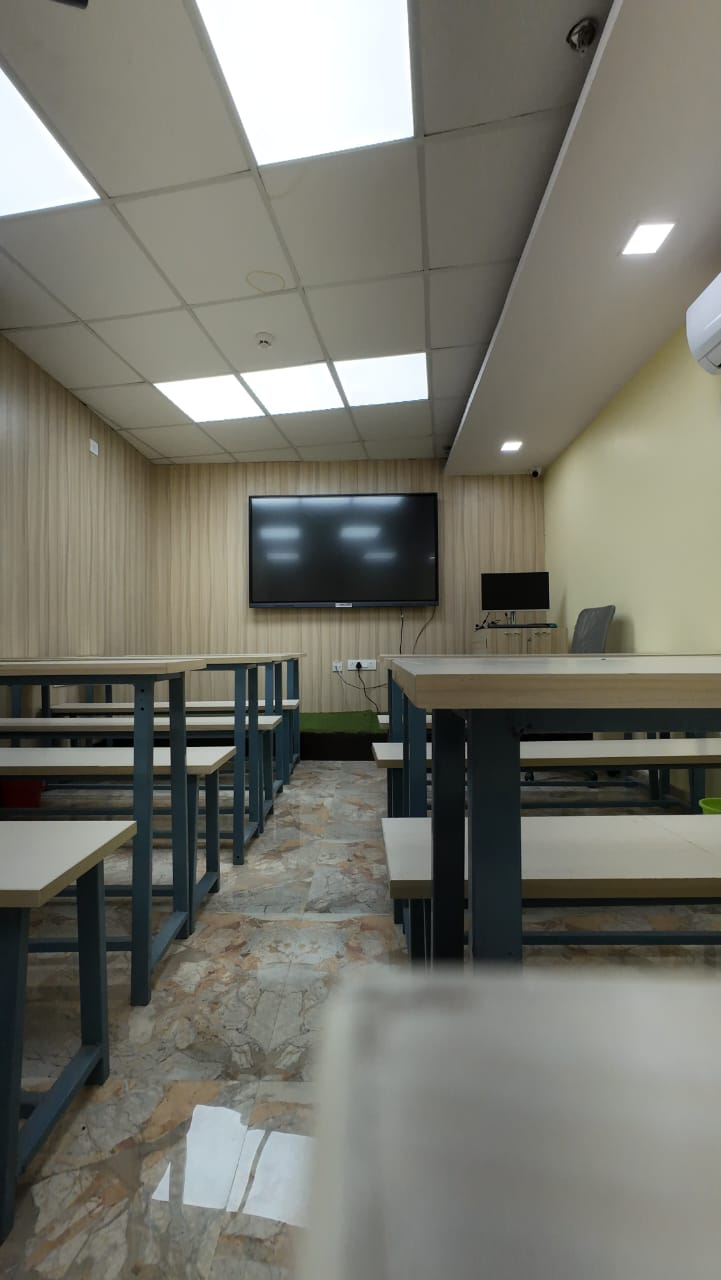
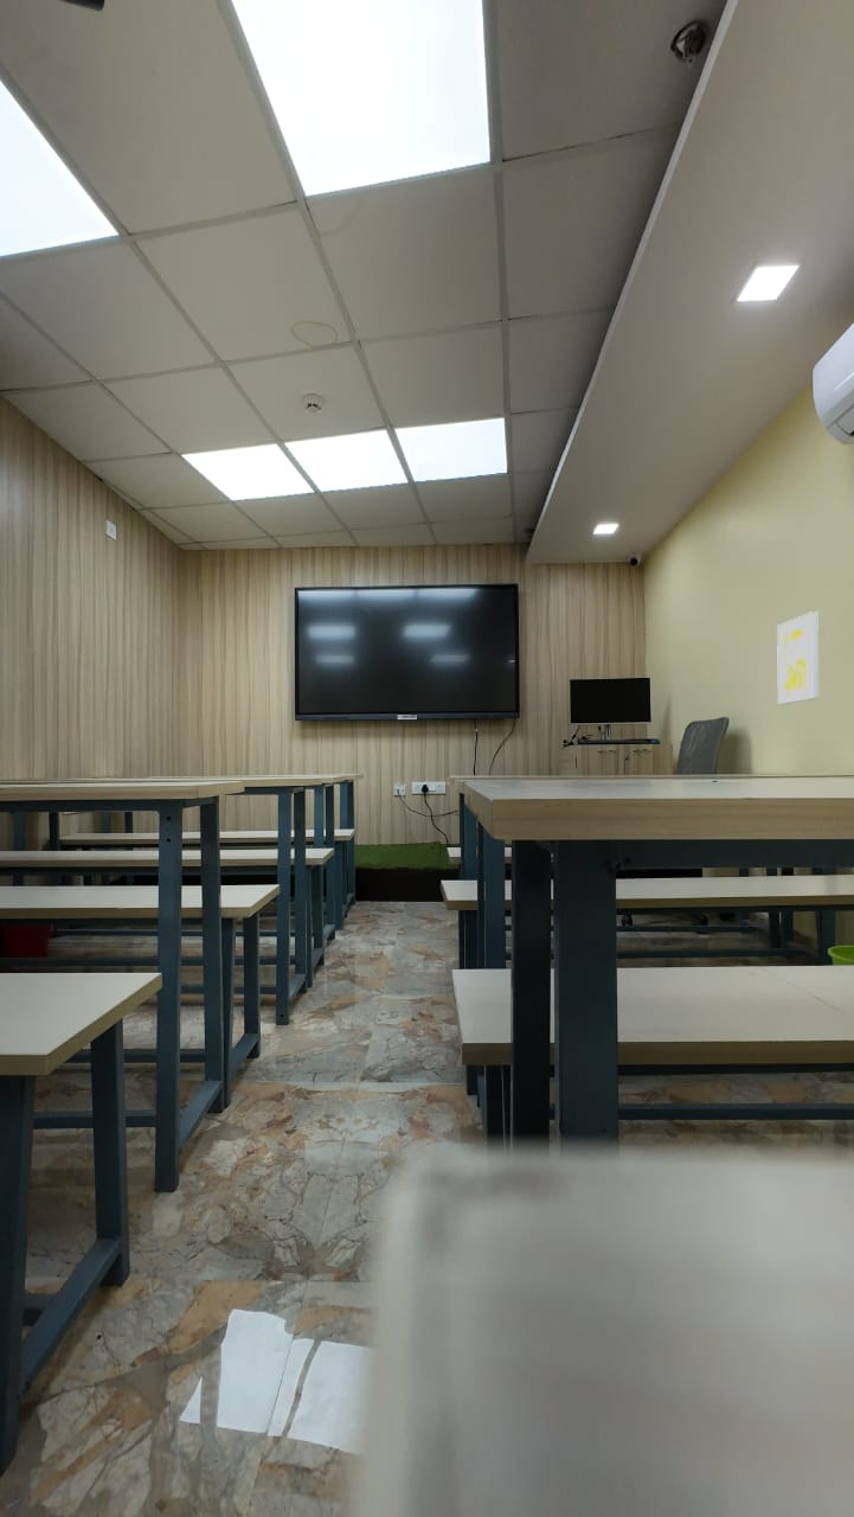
+ wall art [776,610,820,705]
